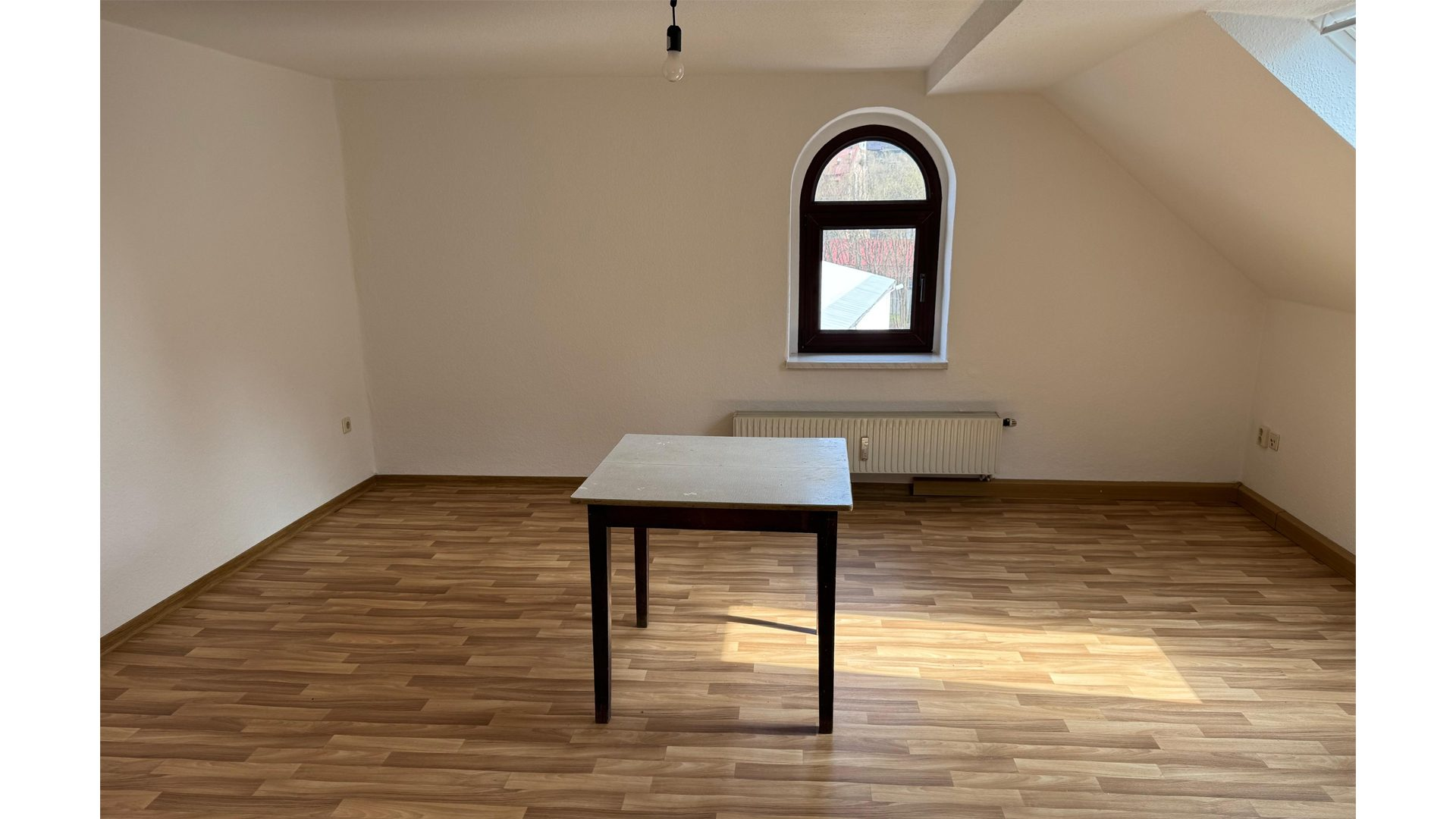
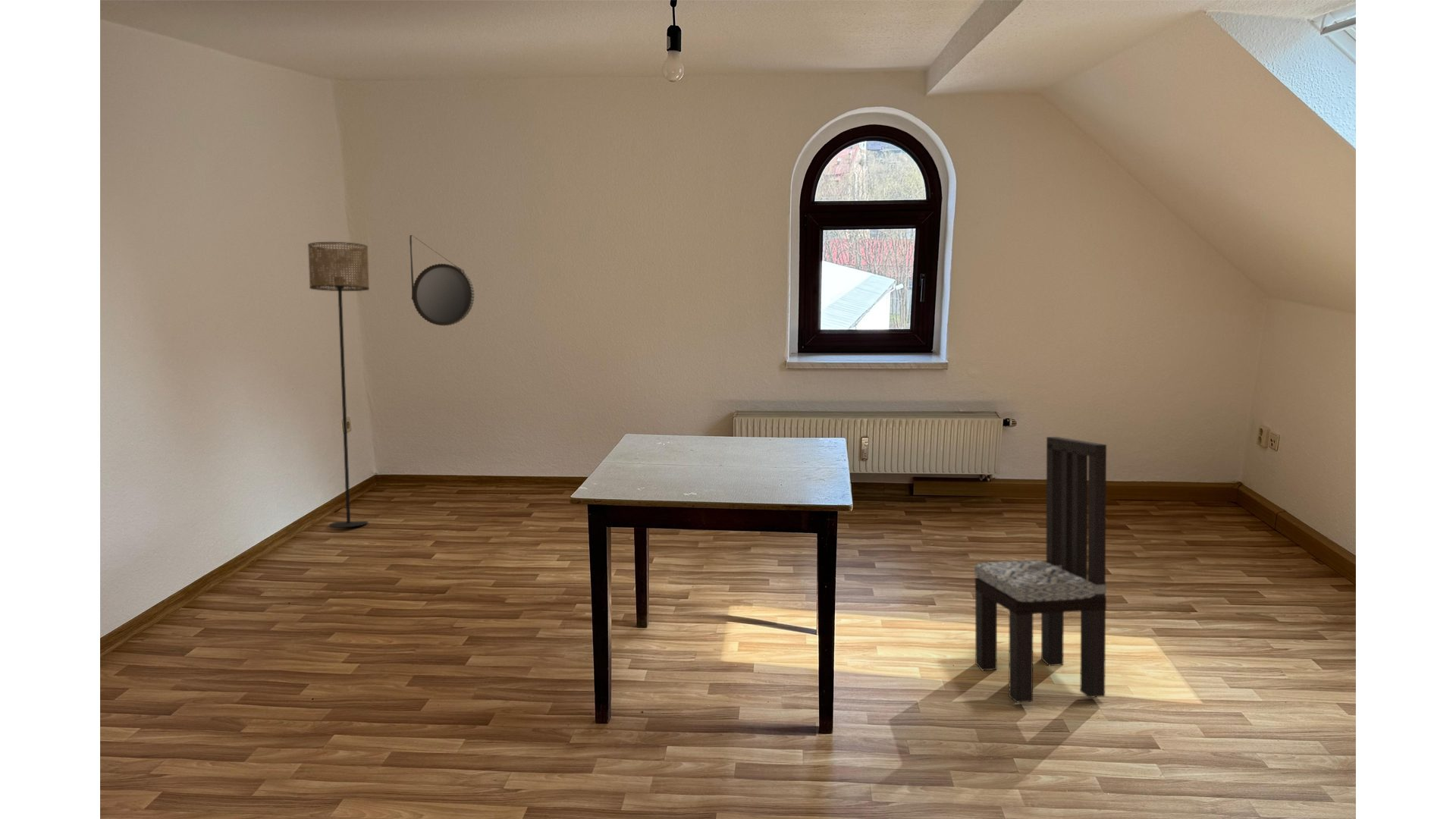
+ home mirror [409,234,475,327]
+ floor lamp [307,241,370,529]
+ dining chair [974,436,1107,704]
